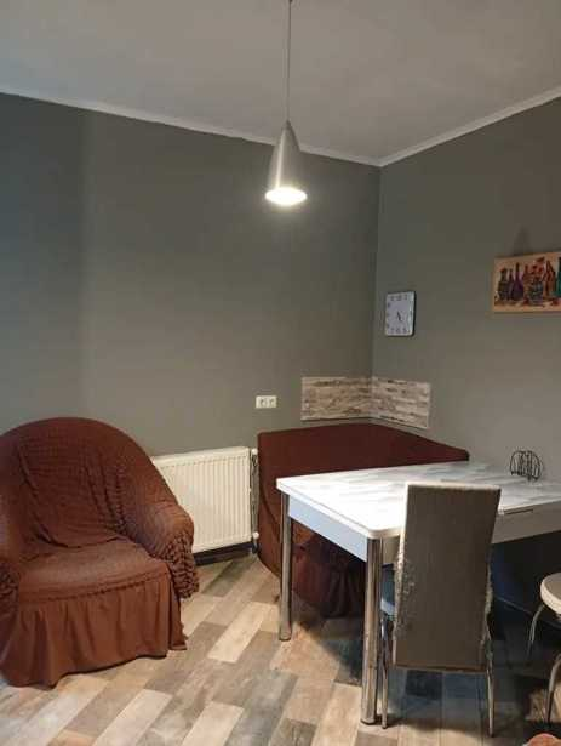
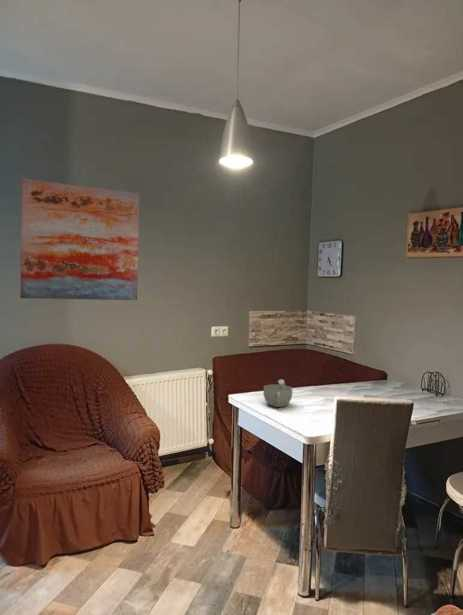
+ wall art [19,178,140,301]
+ cup [262,378,293,408]
